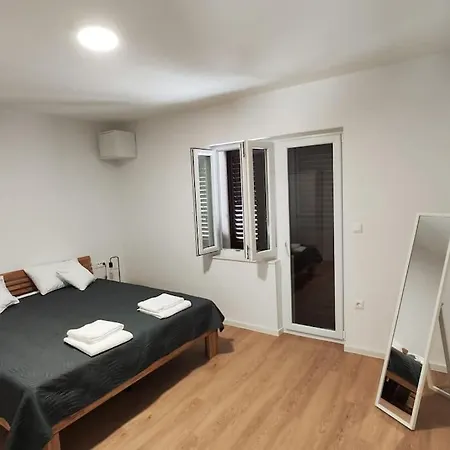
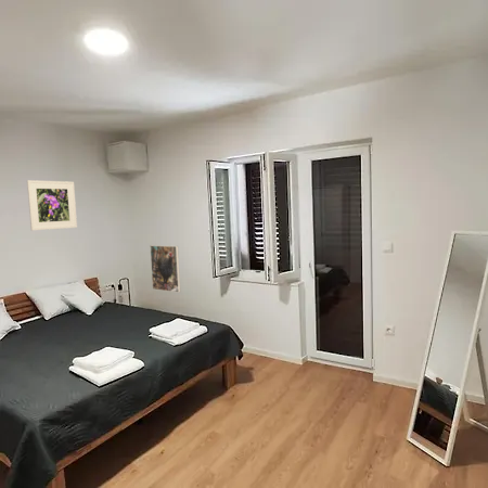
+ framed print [26,179,78,232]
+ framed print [149,244,181,294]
